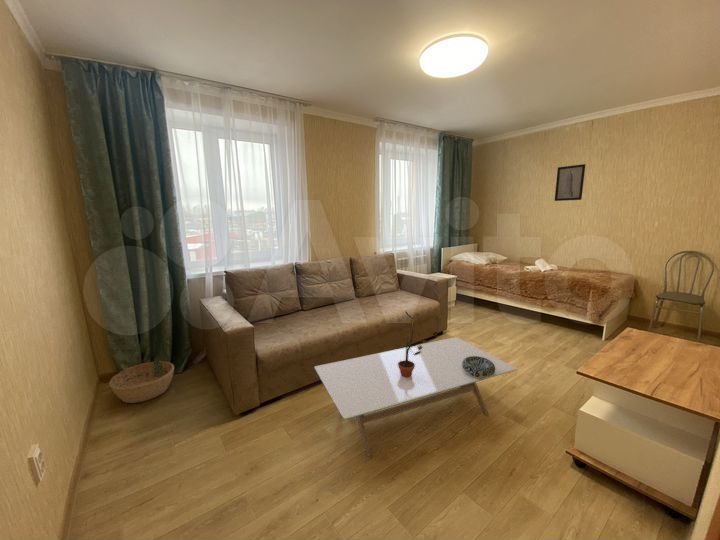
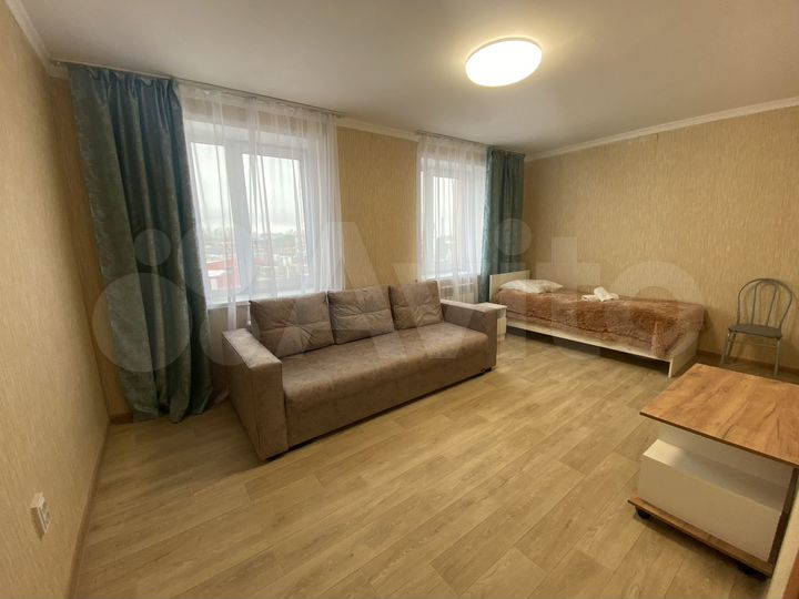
- basket [108,360,175,404]
- wall art [554,163,587,202]
- coffee table [313,336,518,458]
- potted plant [395,310,429,378]
- decorative bowl [462,356,496,378]
